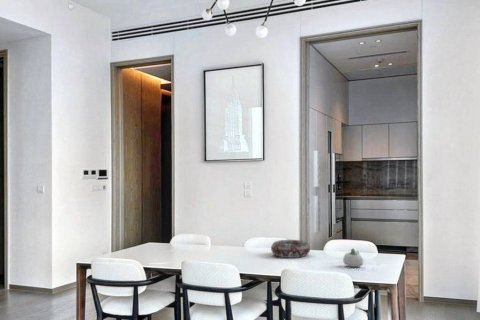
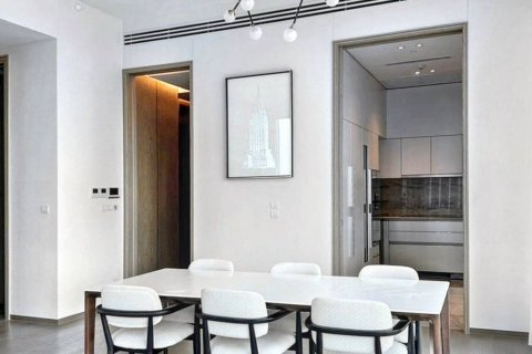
- succulent planter [342,247,365,268]
- decorative bowl [270,239,311,259]
